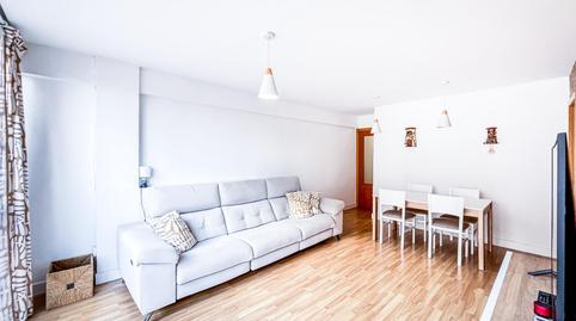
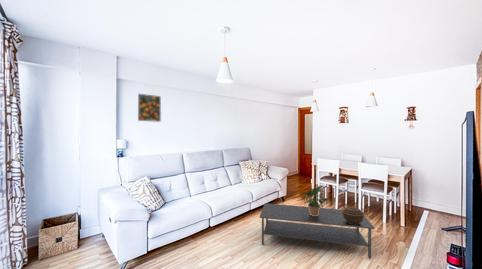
+ potted plant [300,185,329,216]
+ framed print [137,93,162,123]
+ decorative container [342,206,365,225]
+ coffee table [259,202,376,259]
